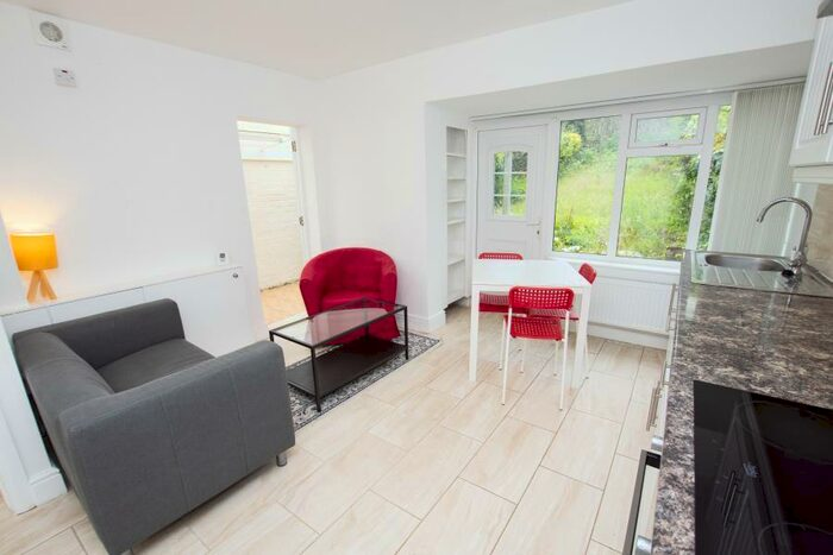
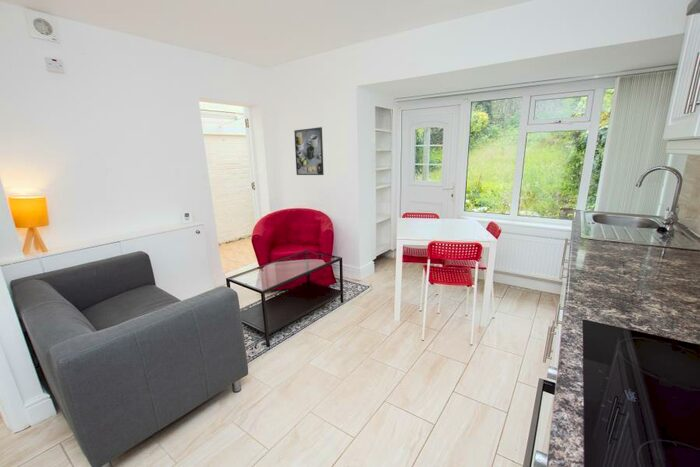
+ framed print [293,126,325,176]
